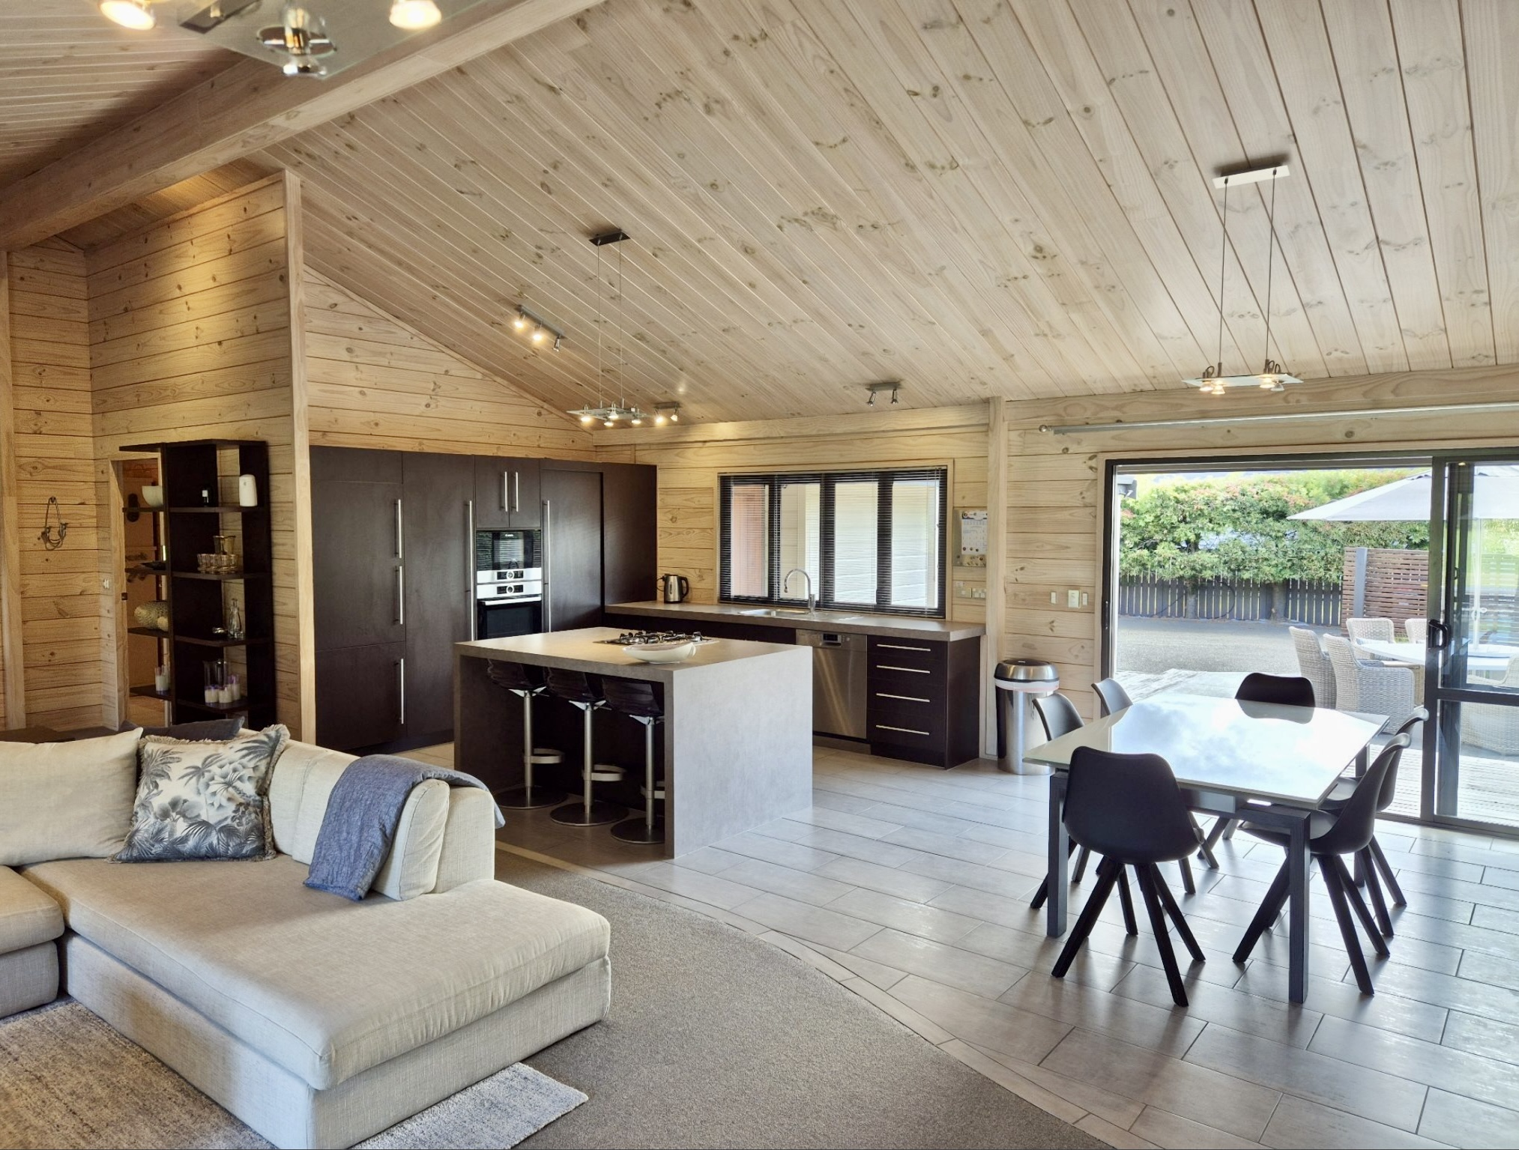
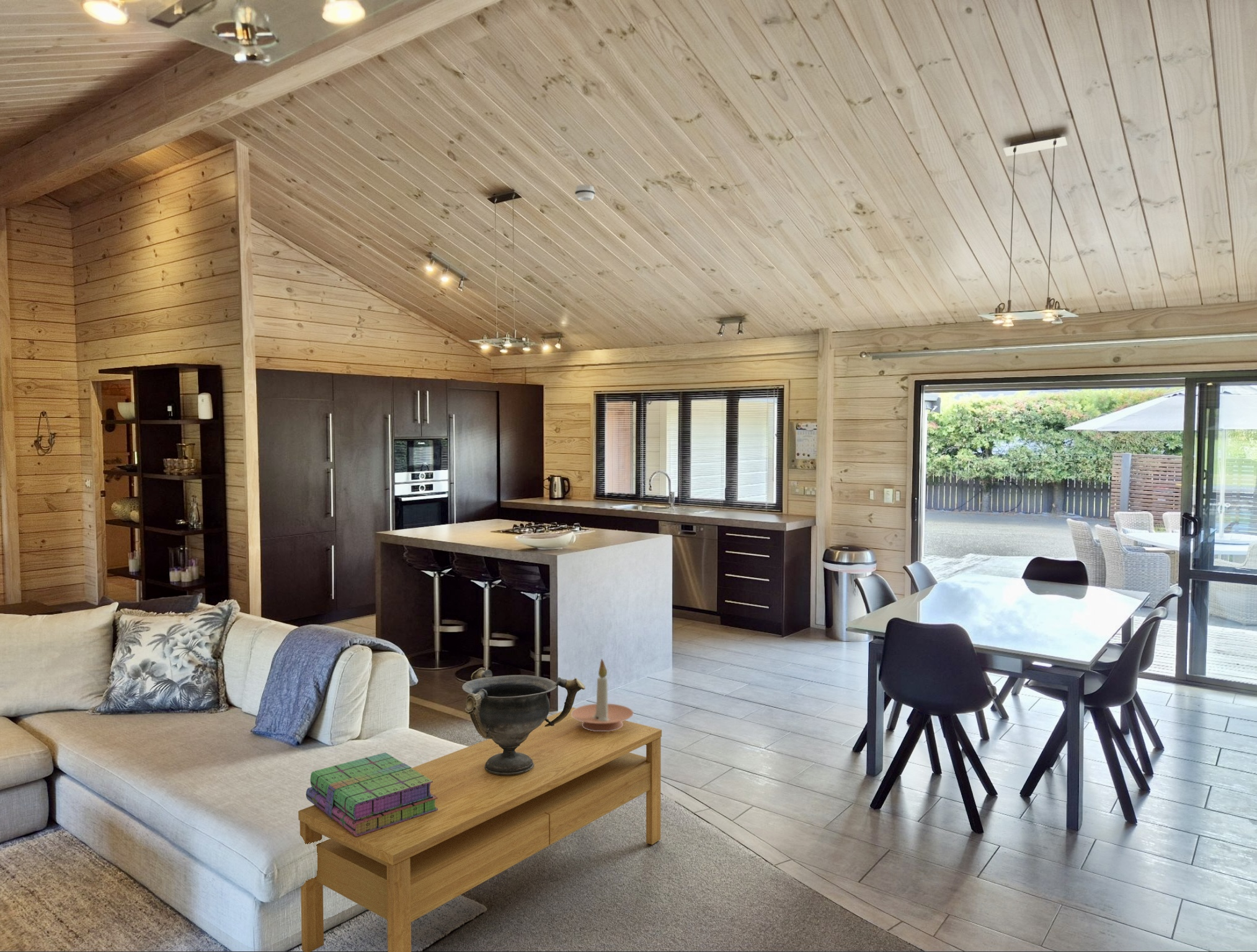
+ candle holder [571,658,634,731]
+ coffee table [298,706,662,952]
+ smoke detector [574,184,596,202]
+ decorative bowl [461,667,586,775]
+ stack of books [305,752,438,837]
